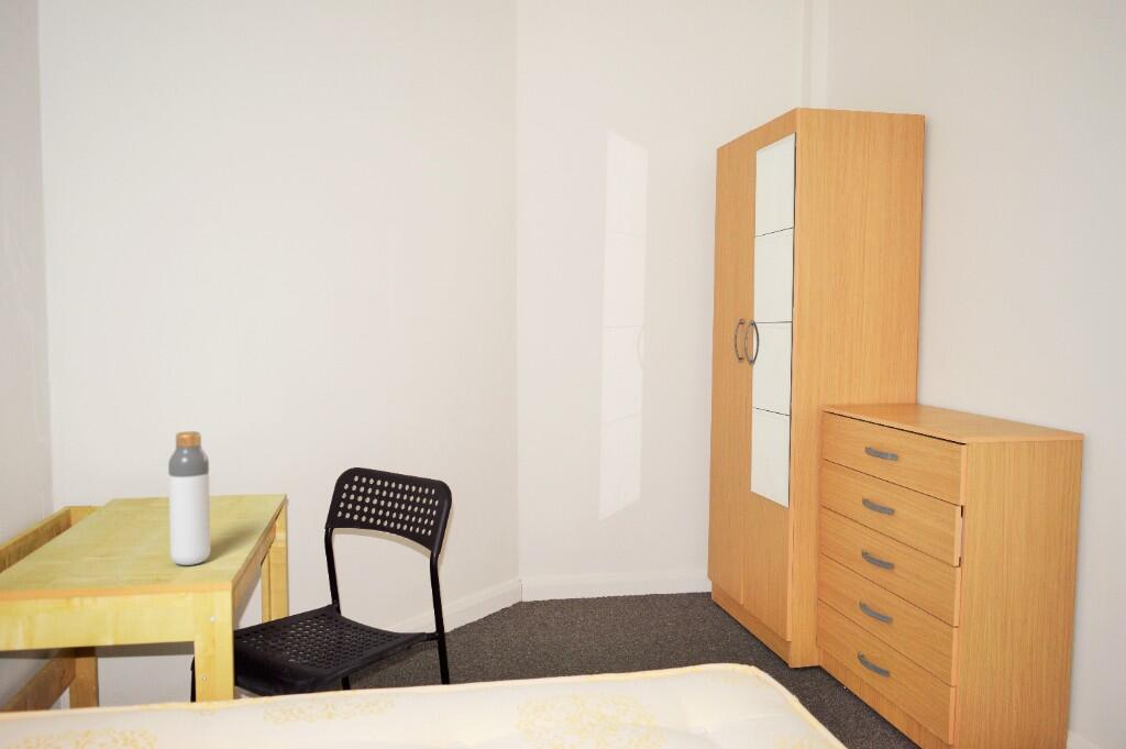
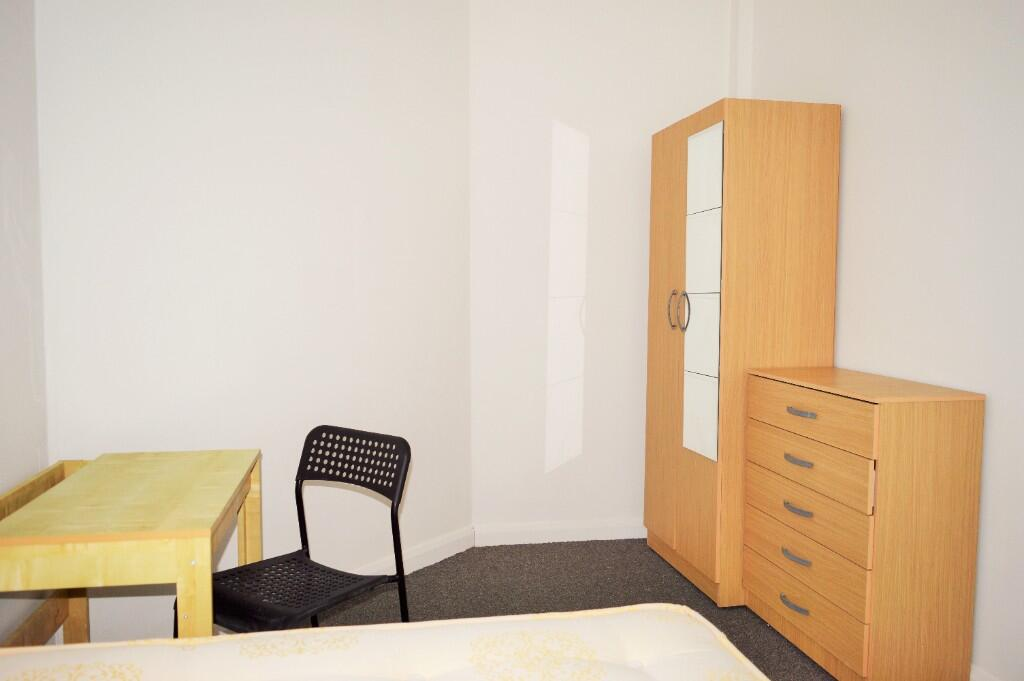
- bottle [167,430,211,566]
